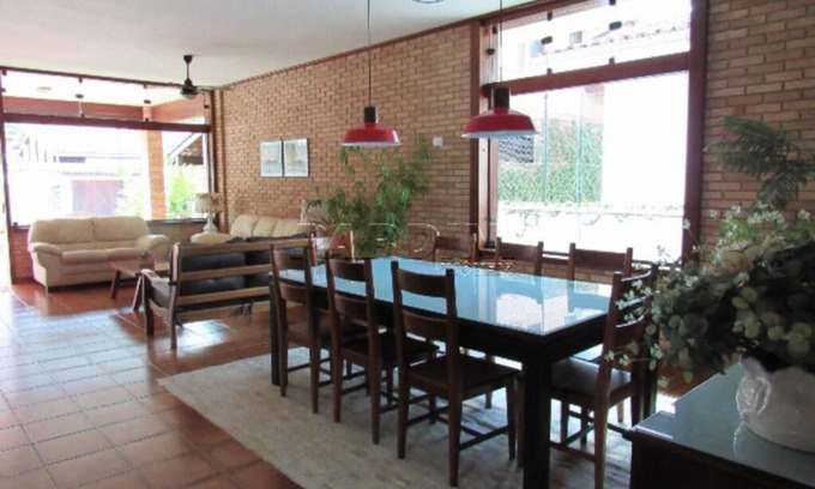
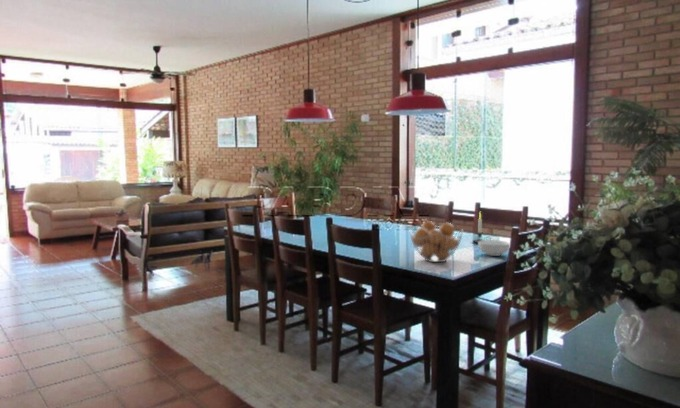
+ candle [471,211,492,244]
+ fruit basket [408,220,464,263]
+ cereal bowl [477,239,511,257]
